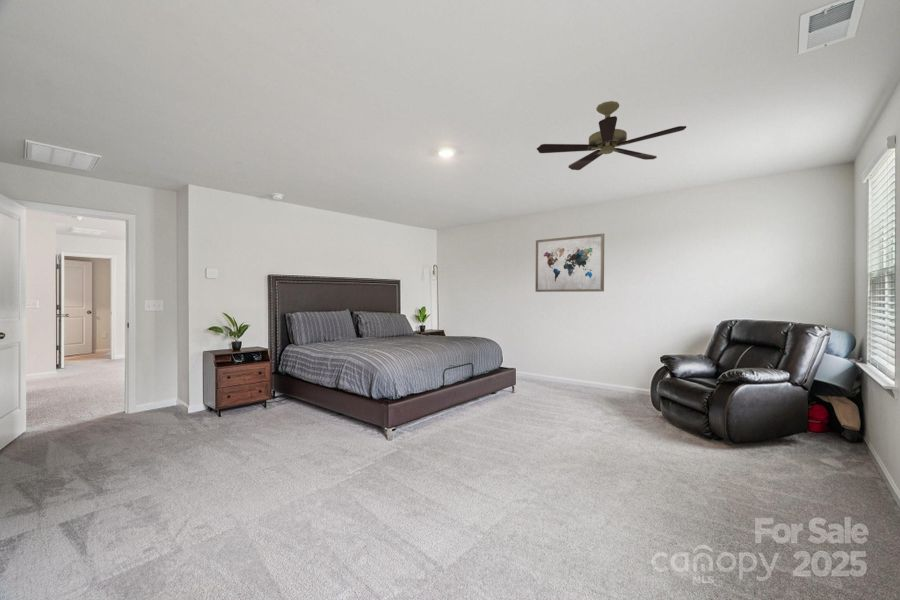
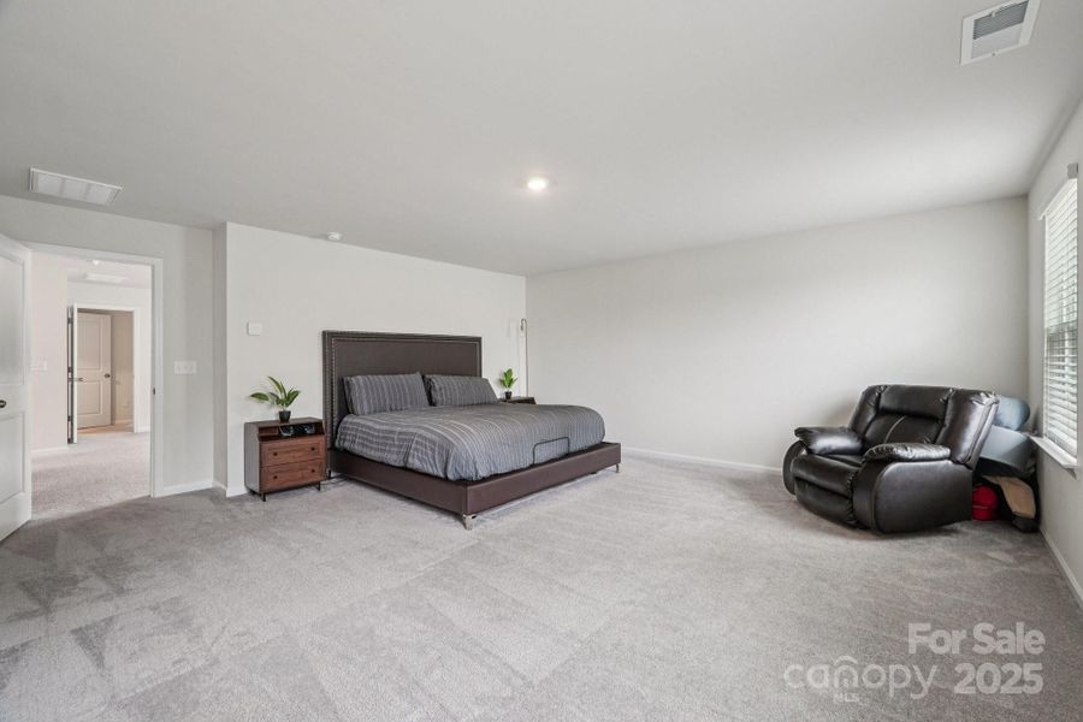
- wall art [534,233,605,293]
- ceiling fan [536,100,687,171]
